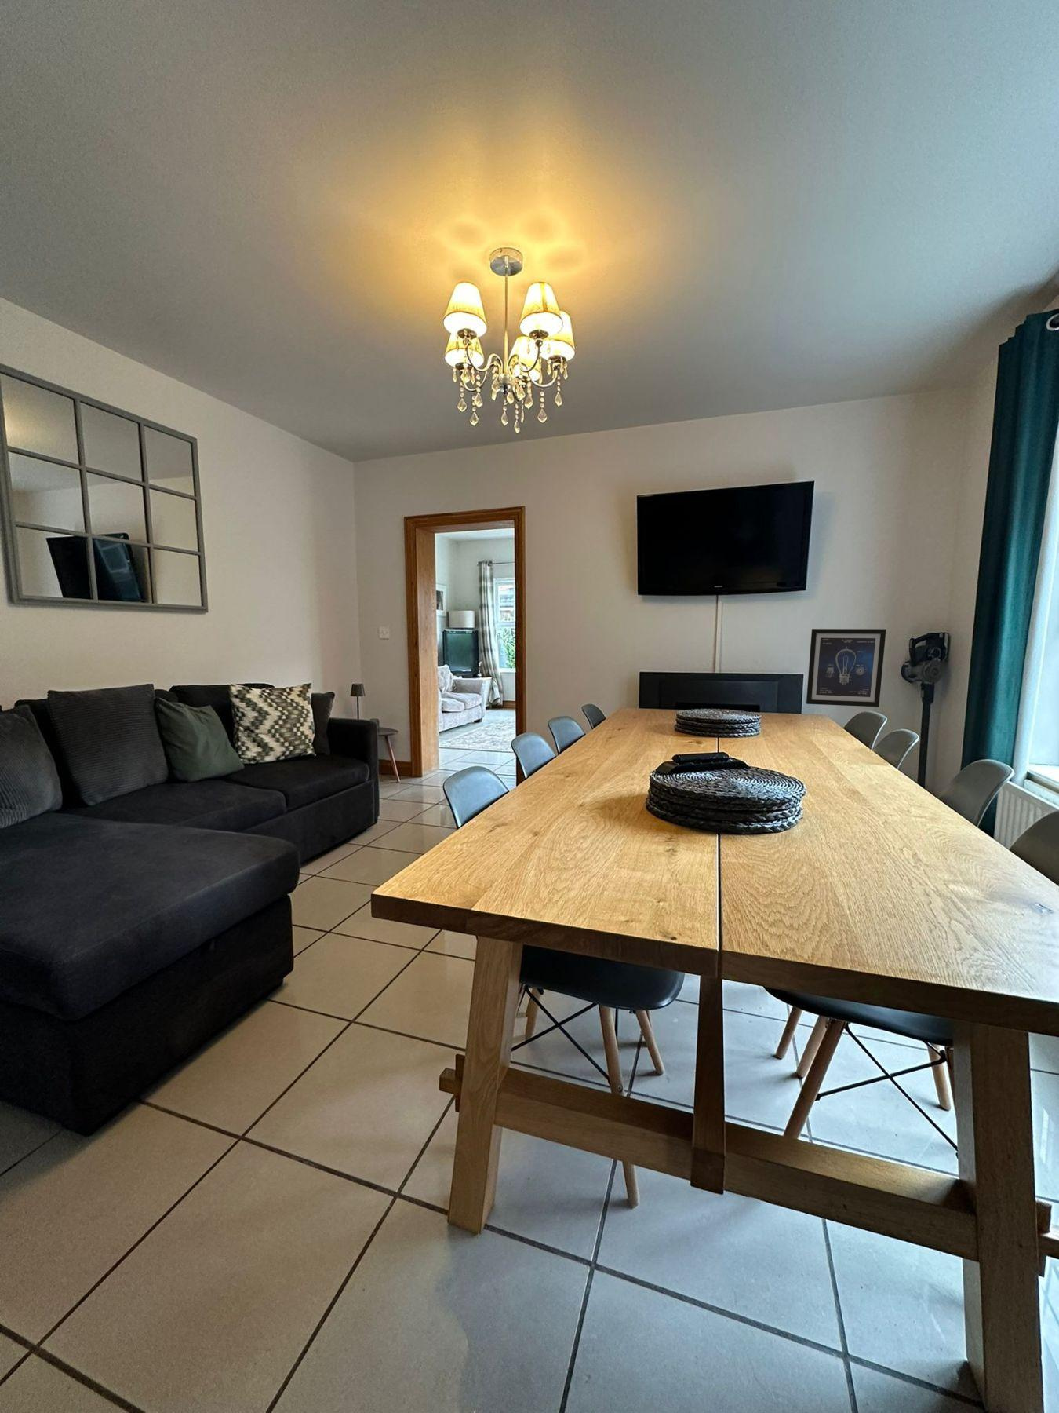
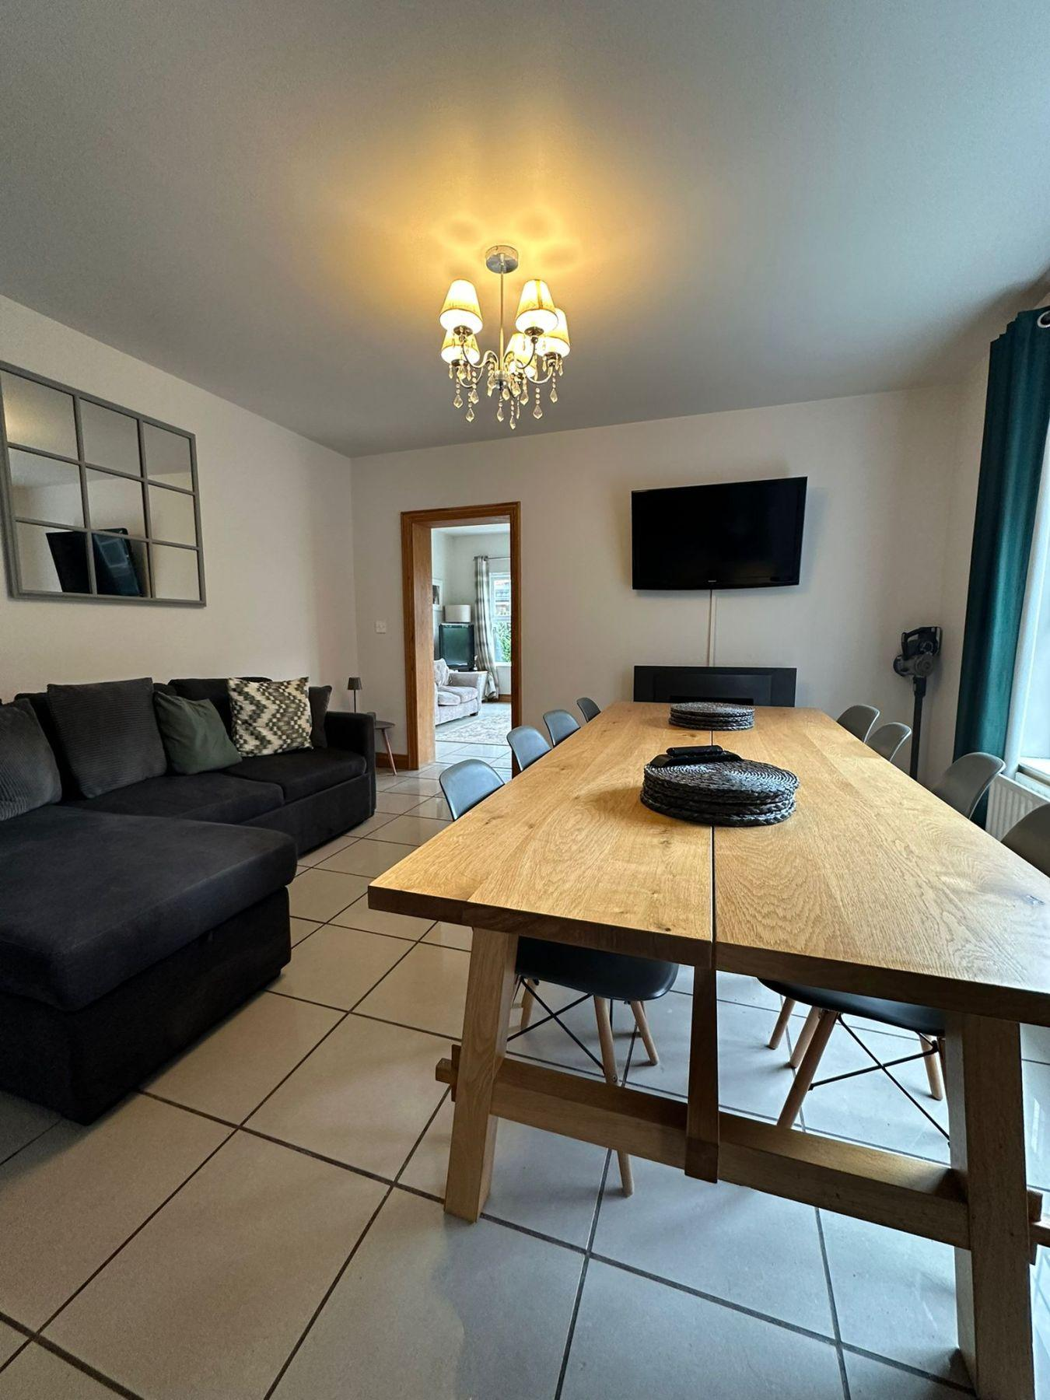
- wall art [805,628,888,708]
